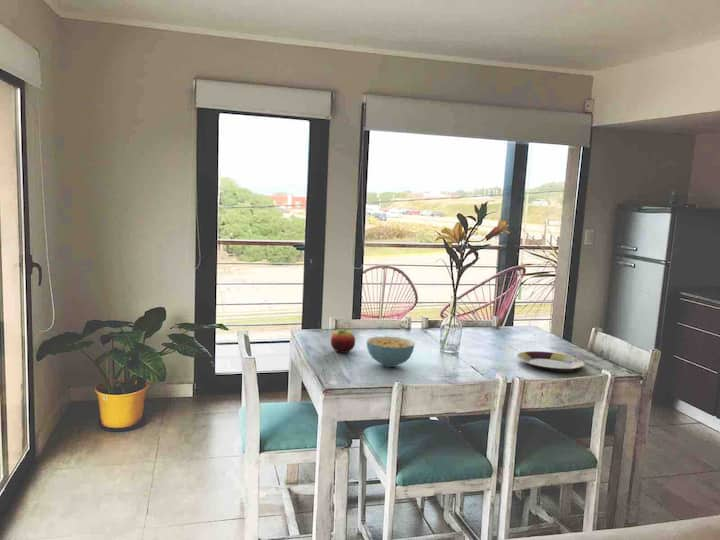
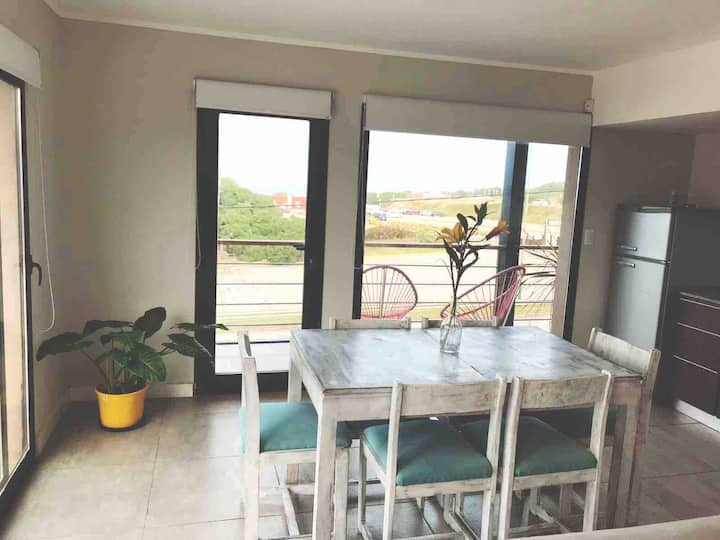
- plate [516,350,585,372]
- cereal bowl [366,335,416,368]
- fruit [330,328,356,354]
